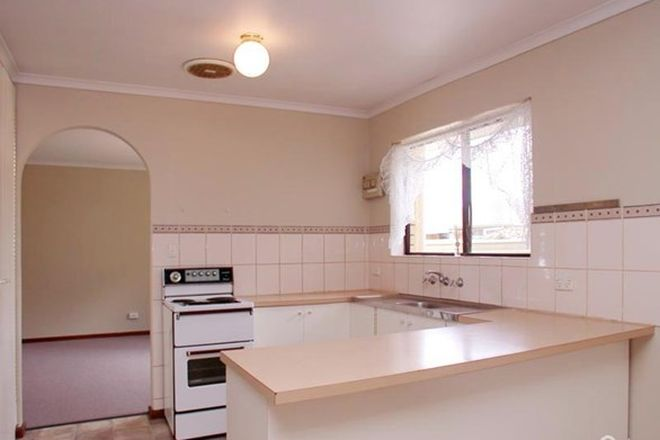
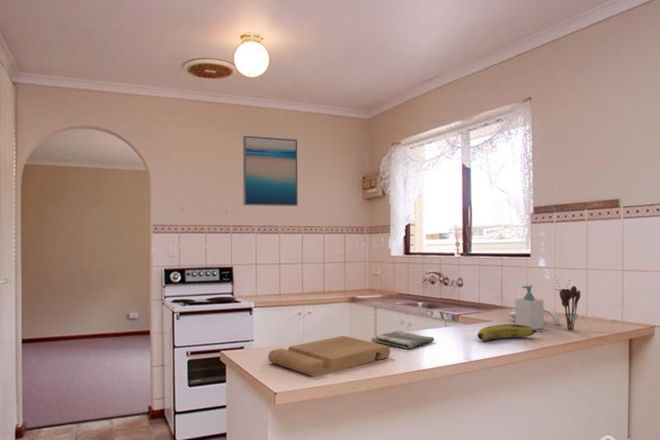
+ wall art [242,135,299,207]
+ utensil holder [558,285,581,332]
+ cutting board [267,335,391,378]
+ dish towel [371,330,435,350]
+ spoon rest [508,307,560,326]
+ fruit [476,323,544,342]
+ soap bottle [514,284,545,330]
